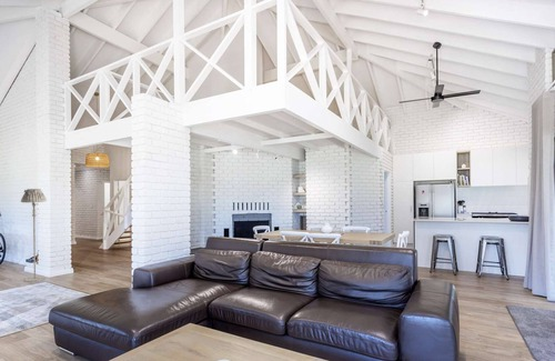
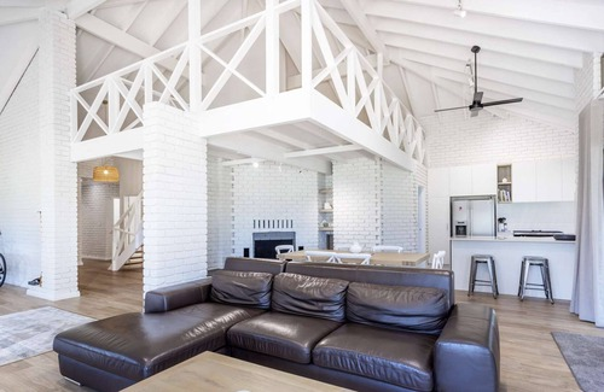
- floor lamp [20,188,48,283]
